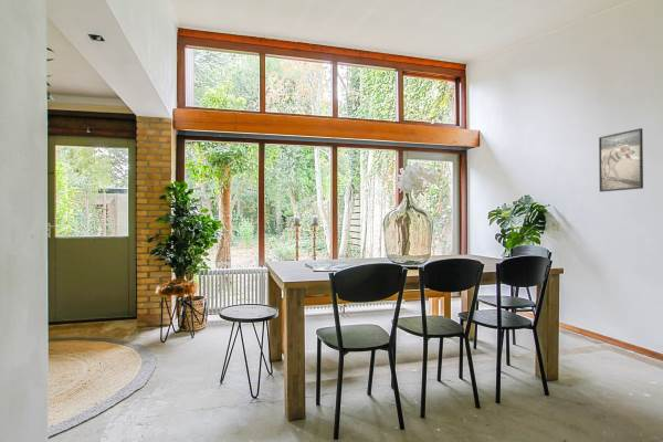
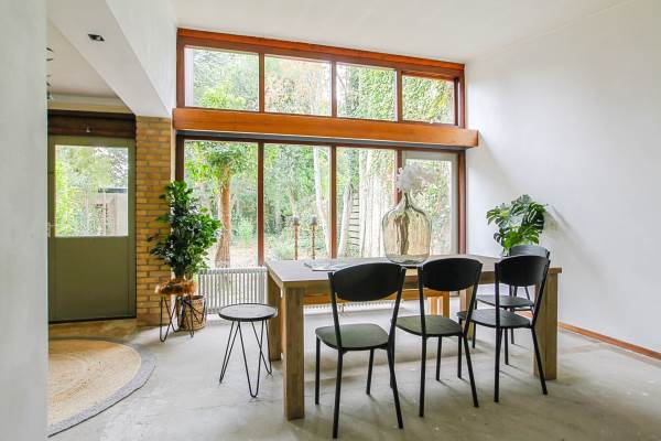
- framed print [598,127,644,193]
